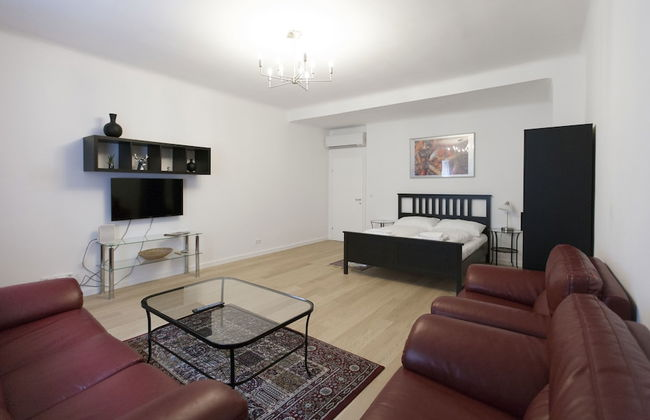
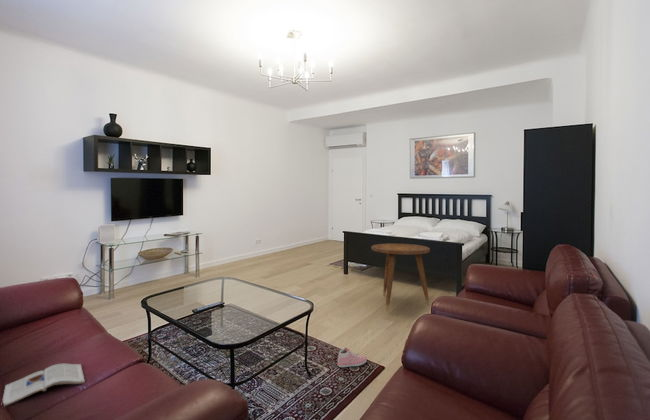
+ sneaker [336,346,368,368]
+ magazine [2,363,86,407]
+ side table [370,243,431,312]
